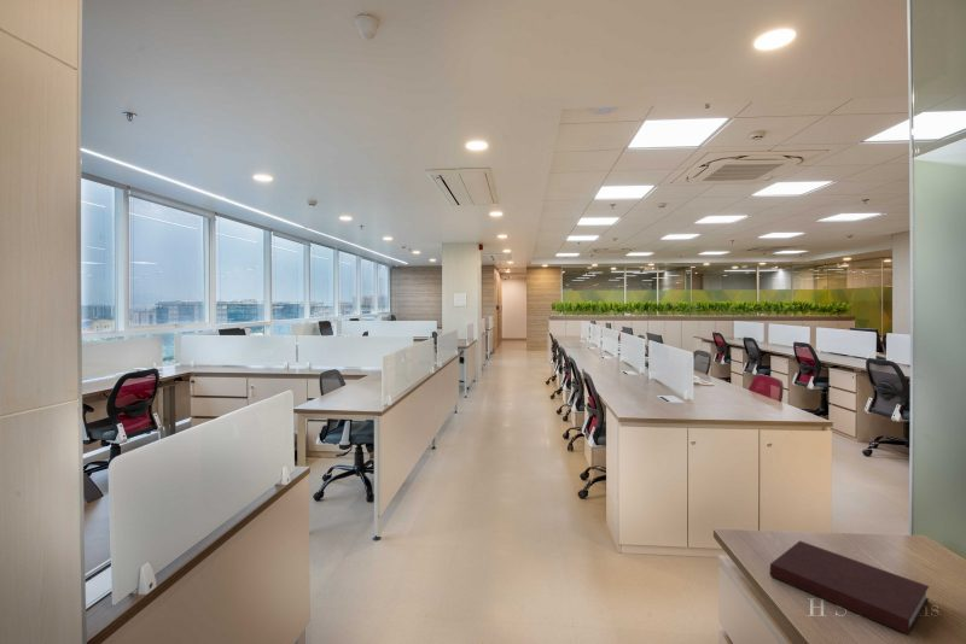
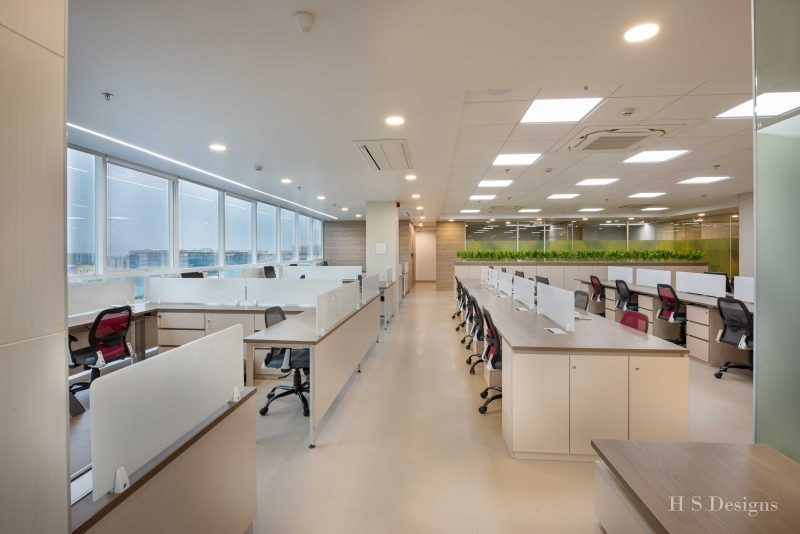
- notebook [769,539,930,637]
